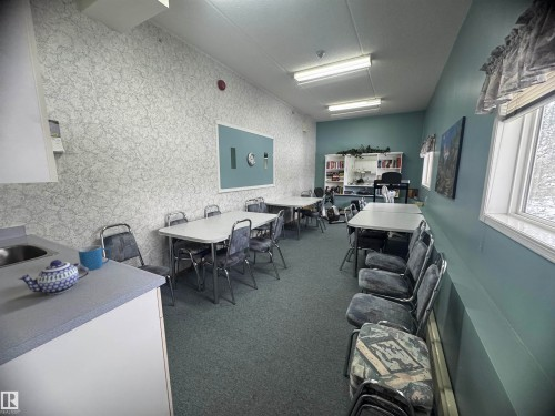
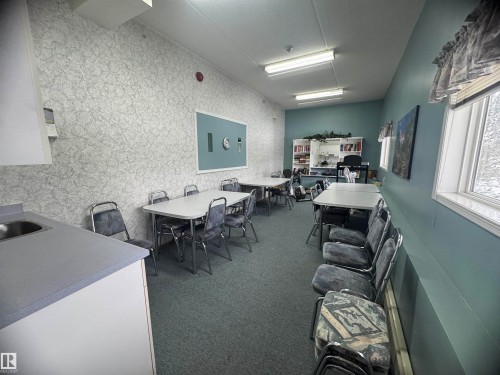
- teapot [18,258,91,295]
- mug [78,244,112,272]
